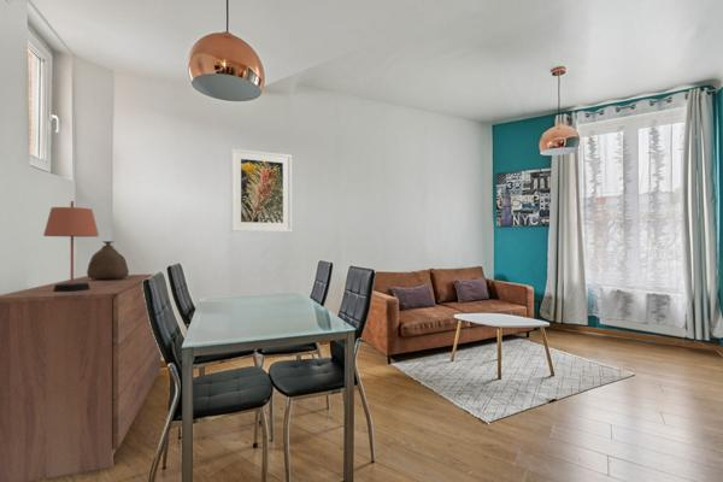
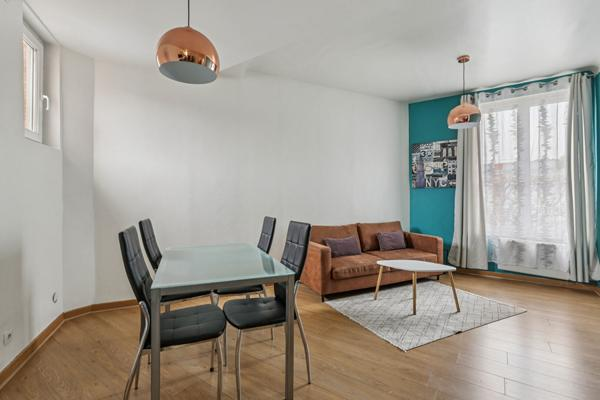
- bag [86,240,130,280]
- table lamp [42,200,100,292]
- dresser [0,274,163,482]
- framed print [230,147,293,233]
